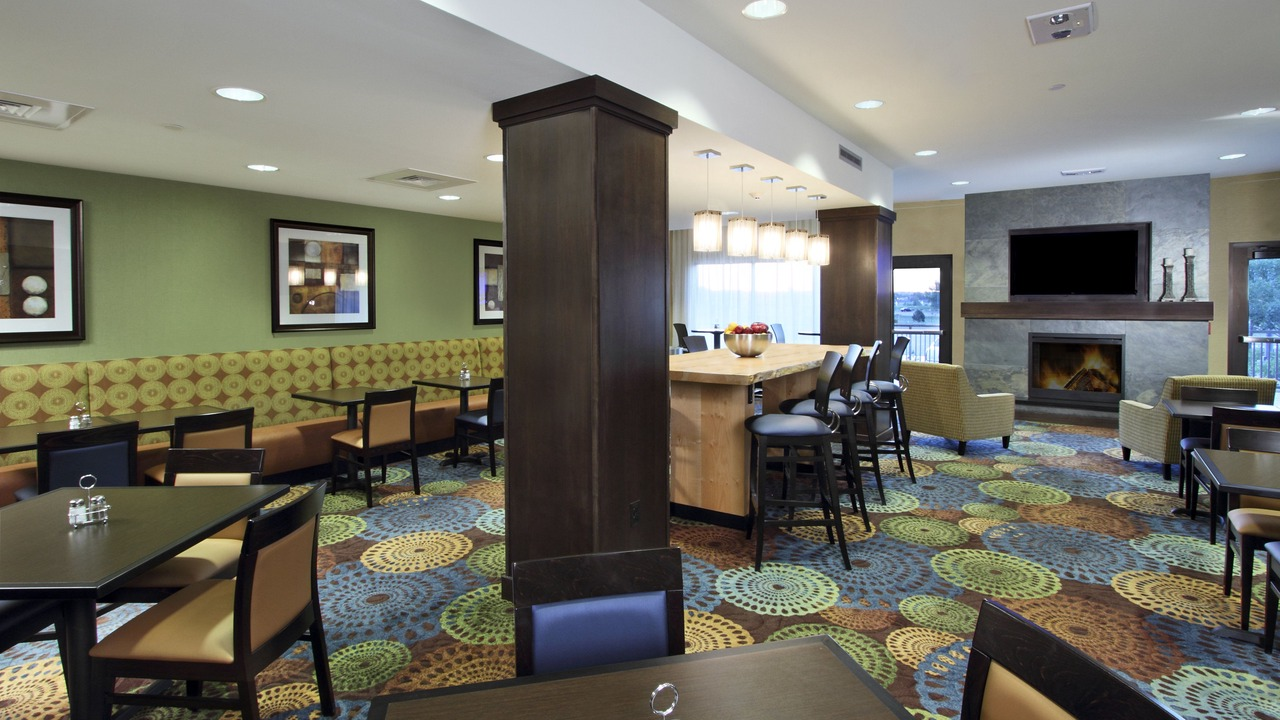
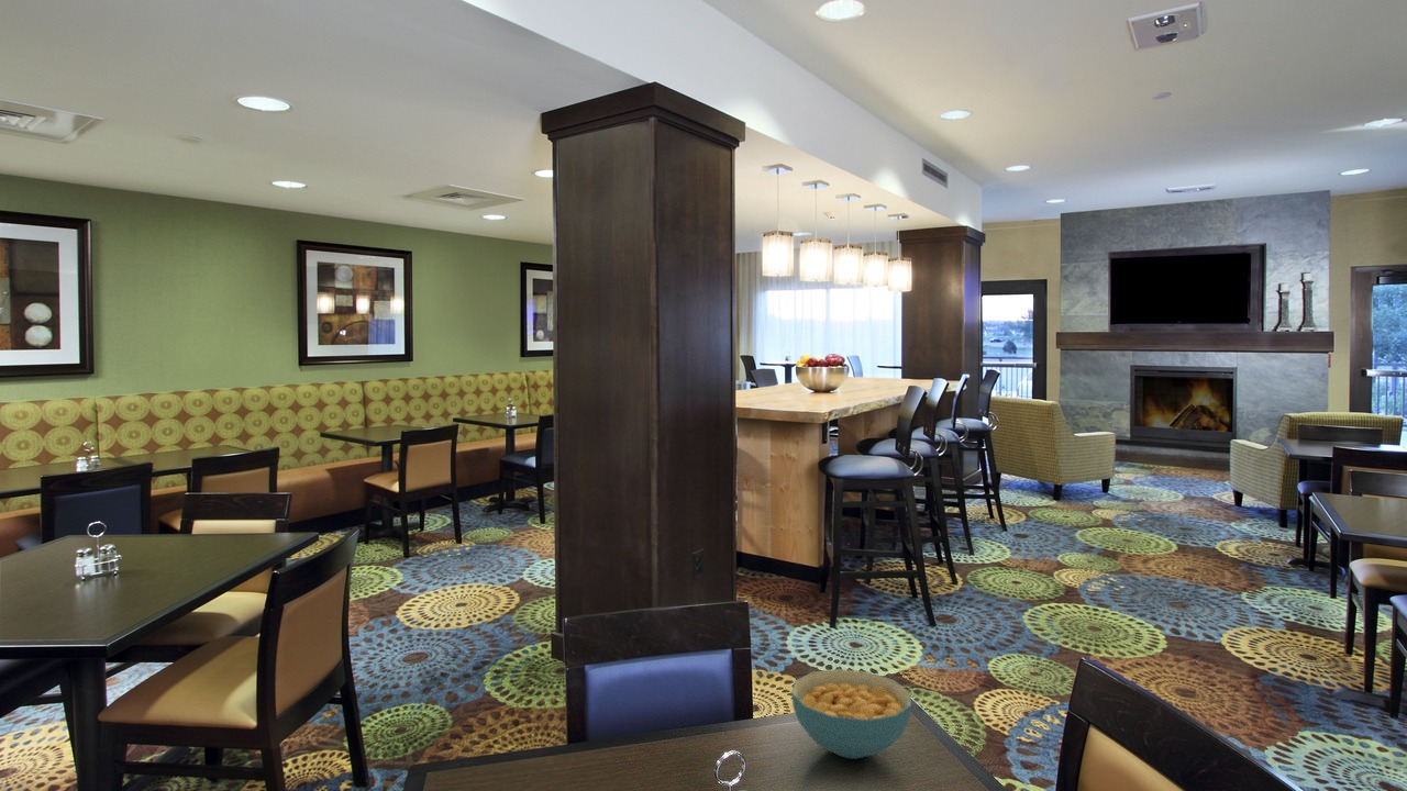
+ cereal bowl [790,668,912,760]
